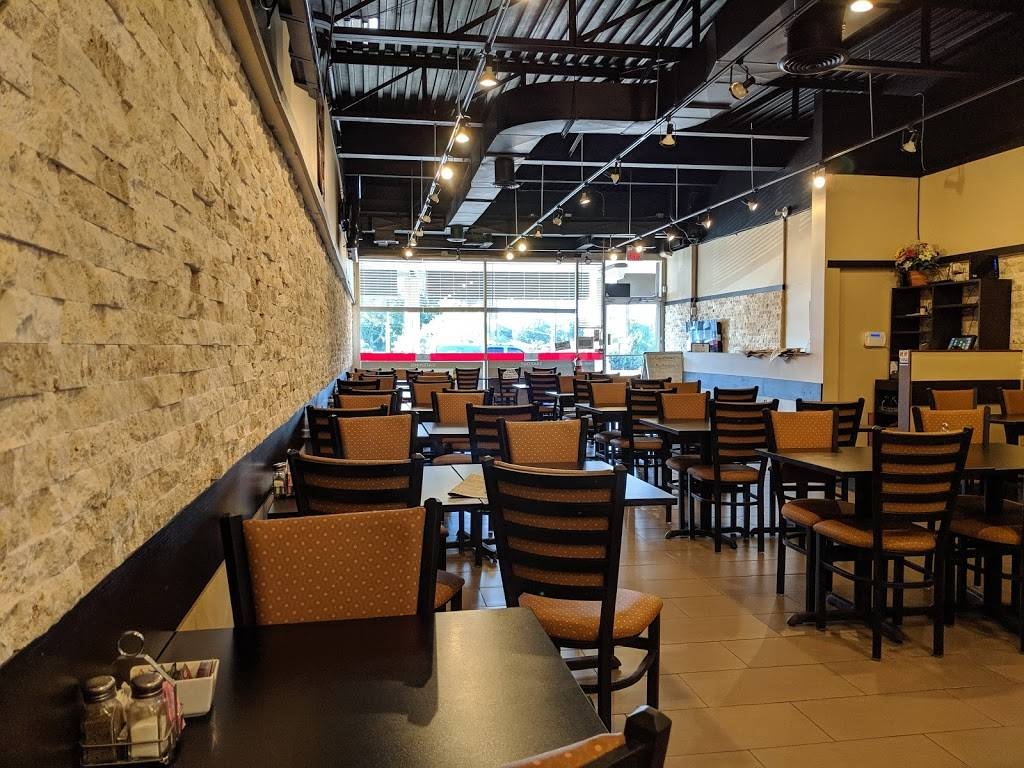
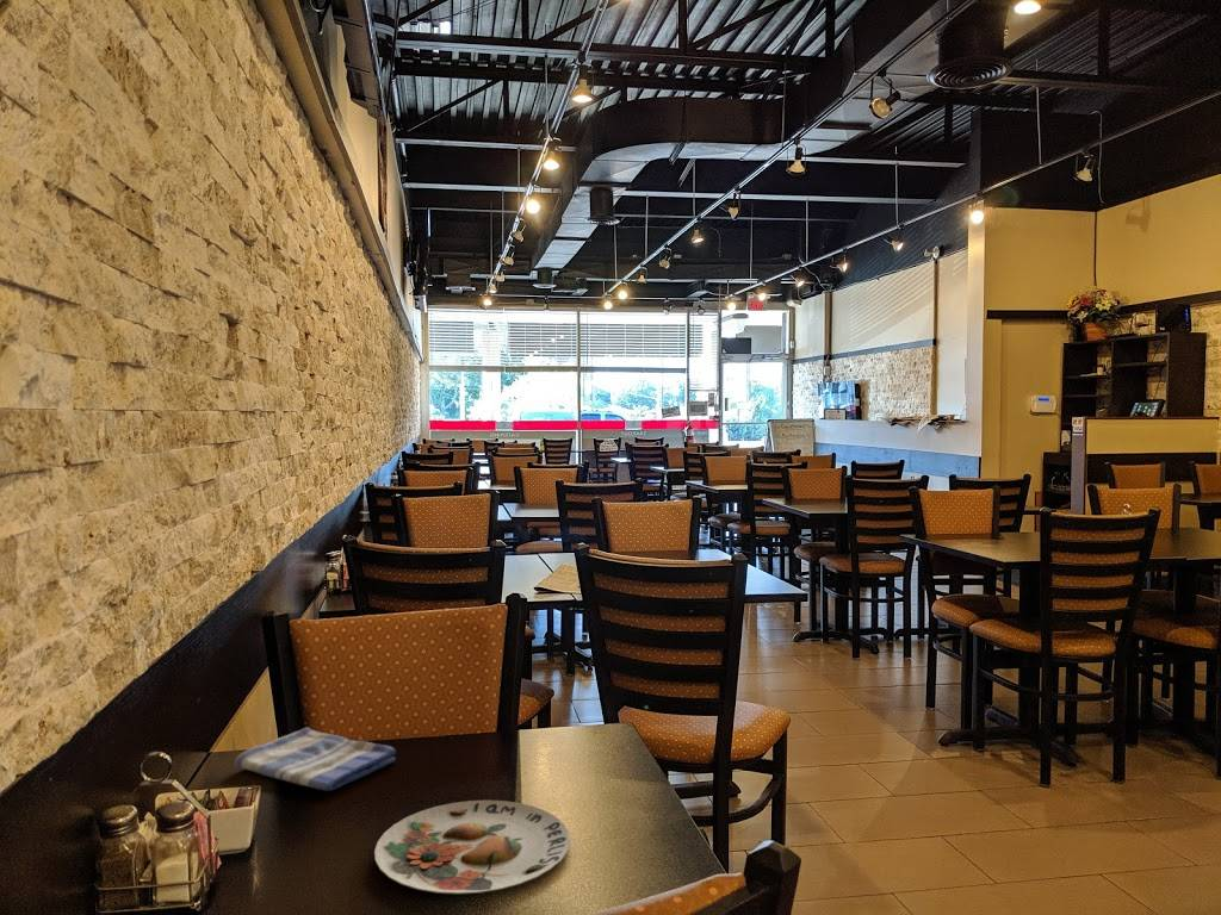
+ plate [373,799,571,895]
+ dish towel [234,727,397,792]
